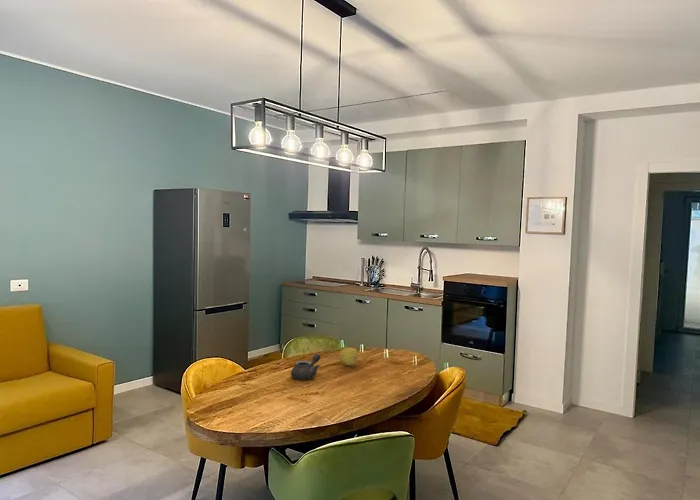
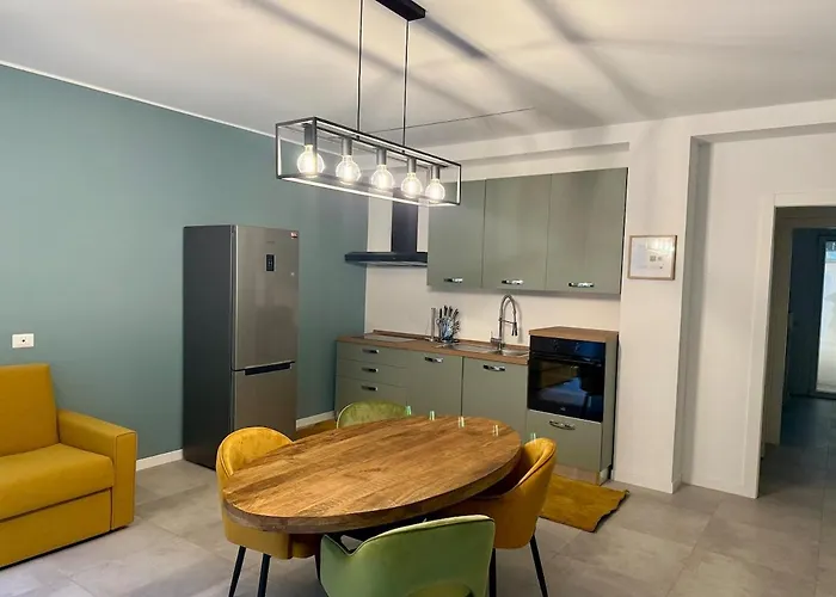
- teapot [290,353,321,381]
- fruit [339,347,359,367]
